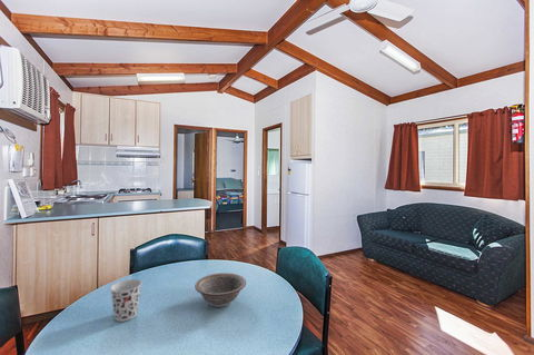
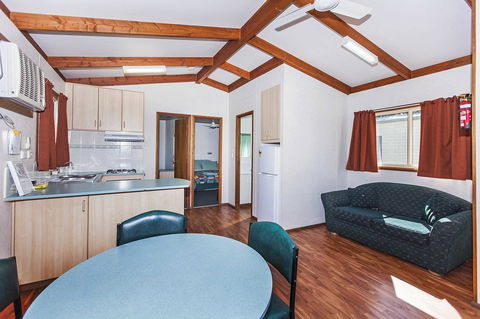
- cup [109,278,144,323]
- decorative bowl [194,272,247,308]
